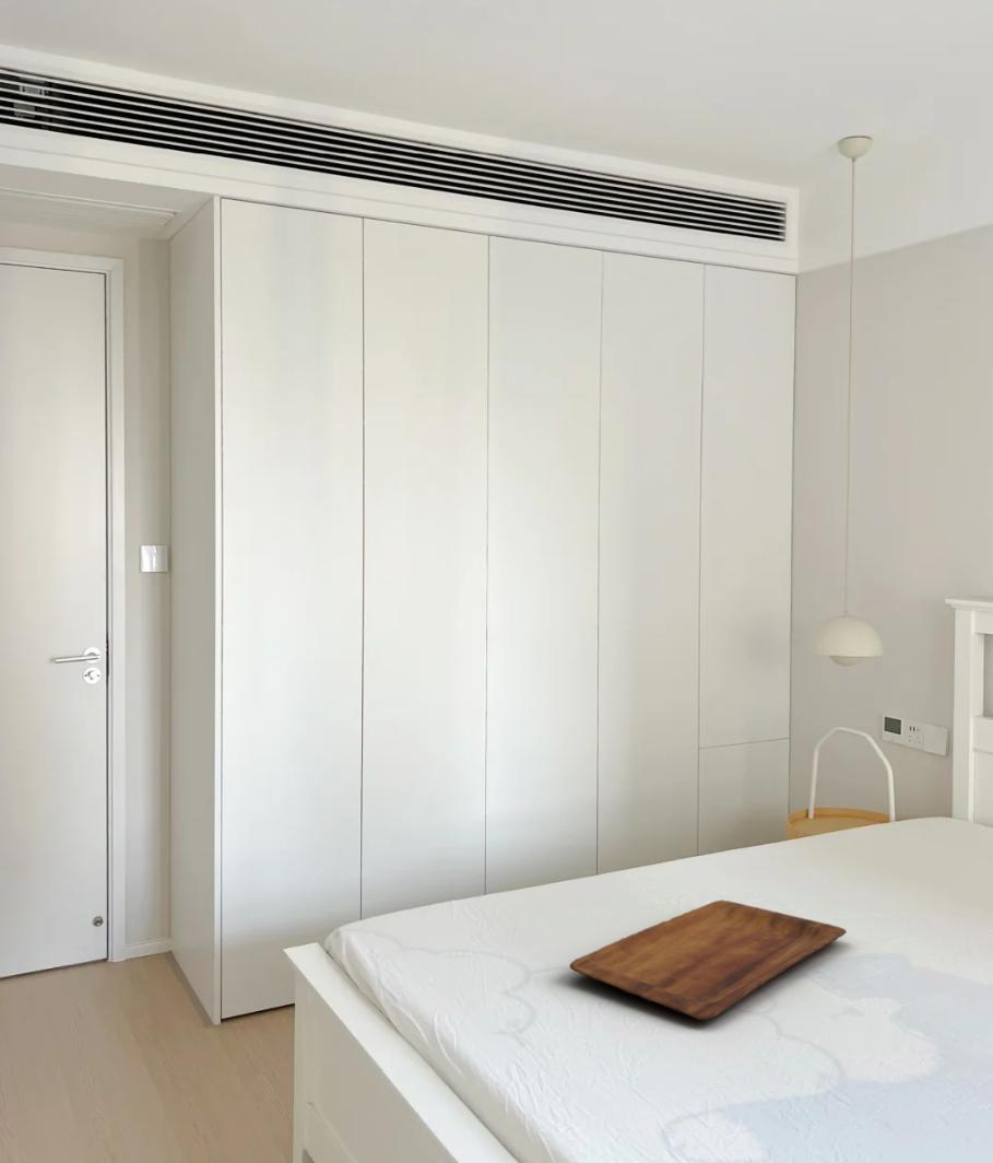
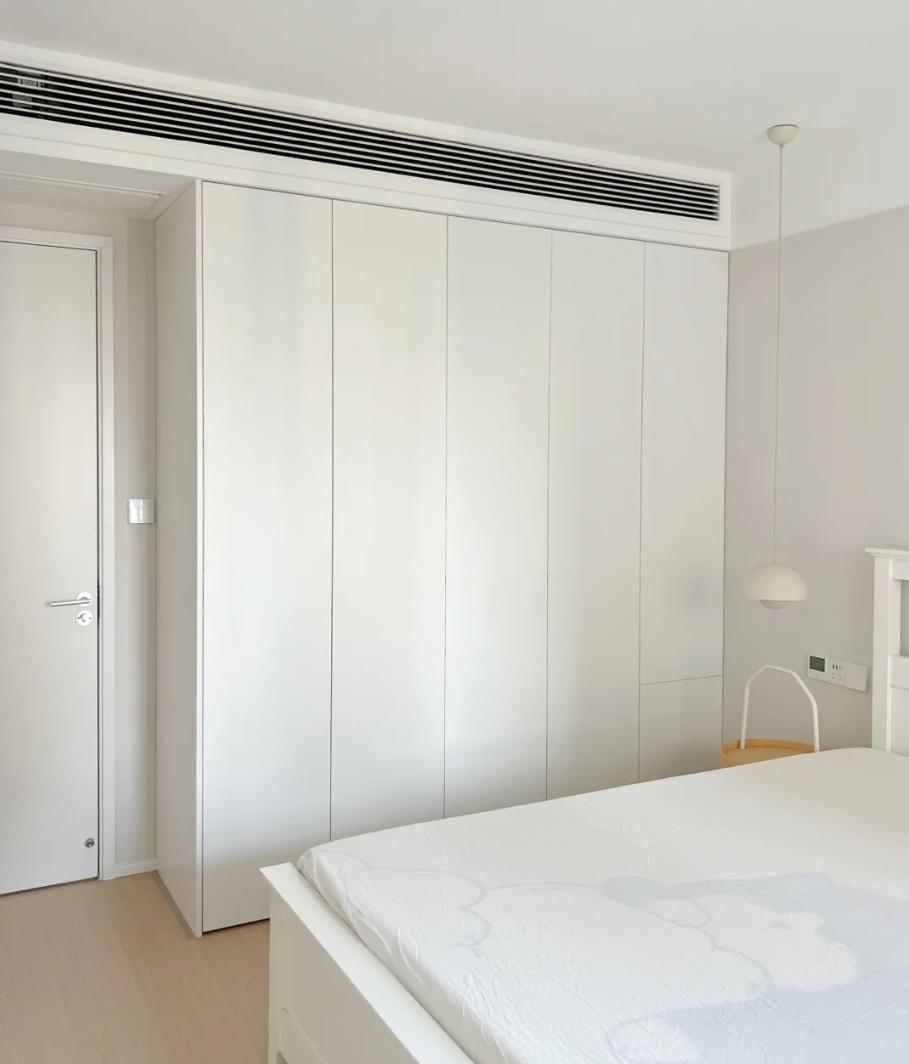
- tray [568,898,848,1021]
